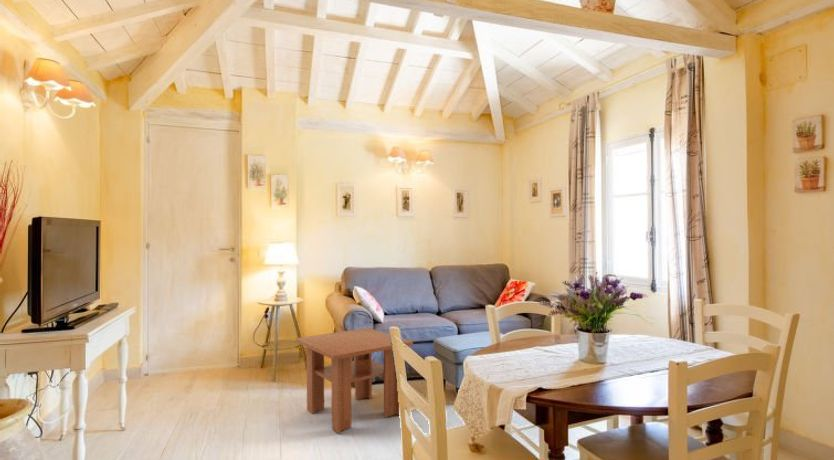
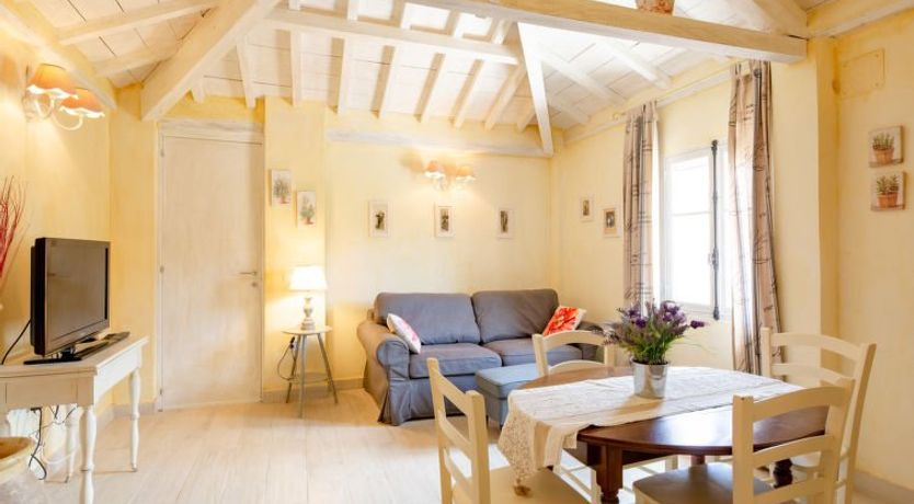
- coffee table [294,327,414,434]
